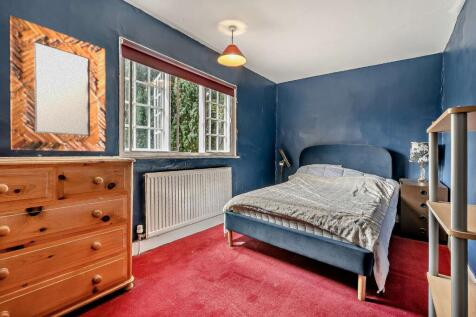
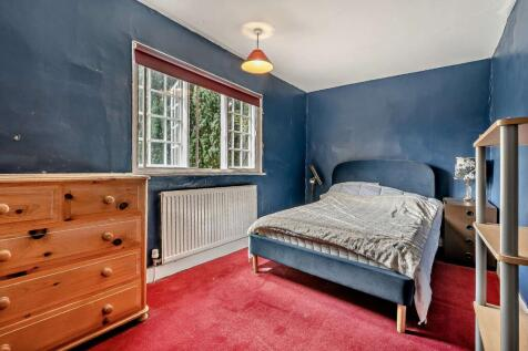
- home mirror [8,14,107,152]
